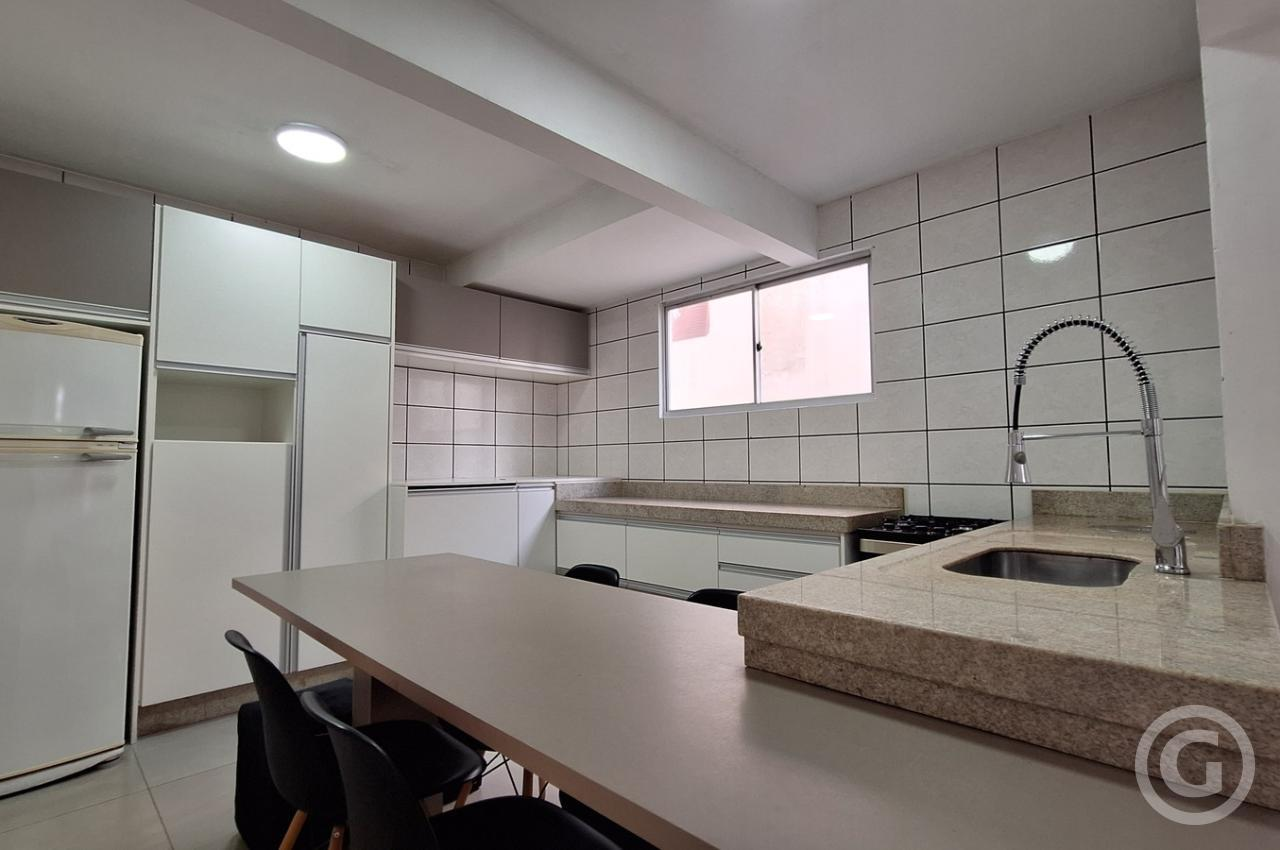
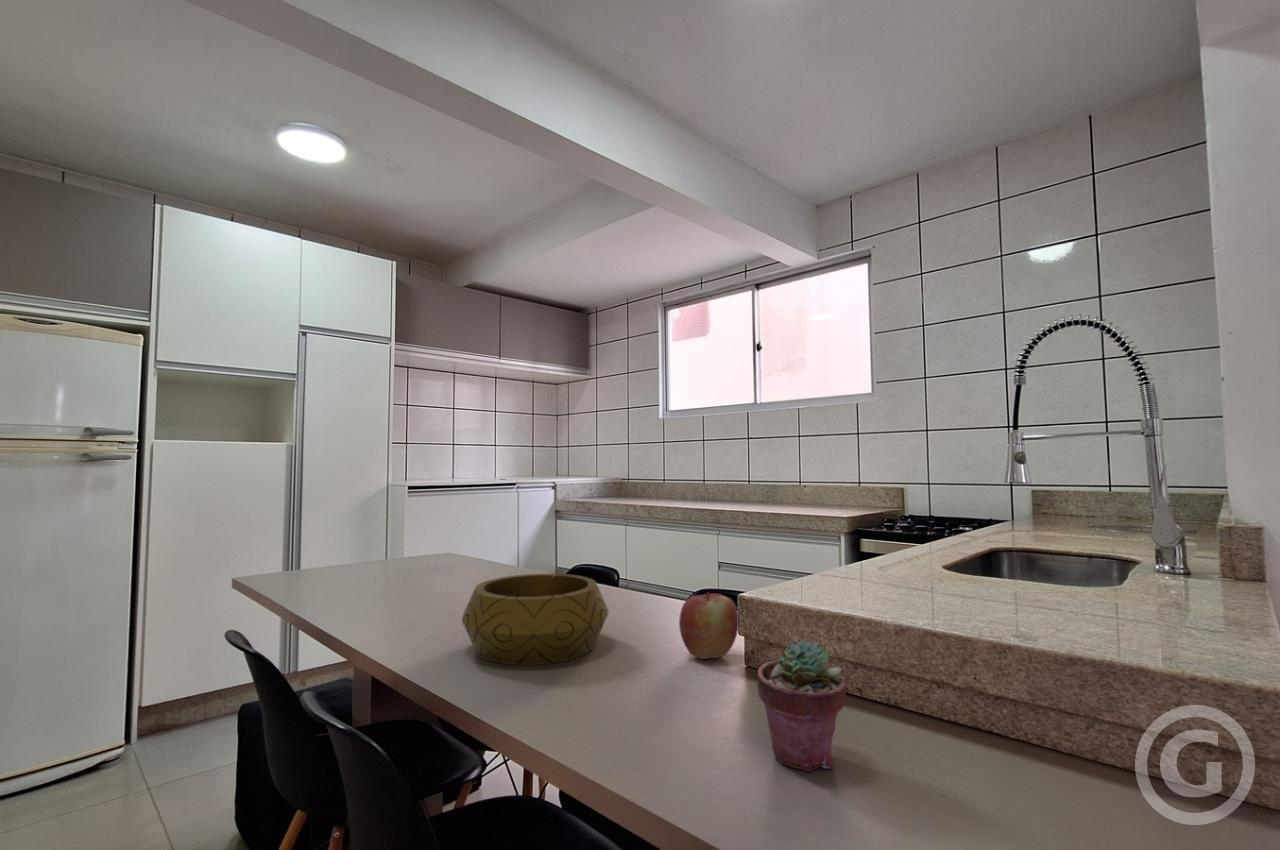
+ decorative bowl [461,573,610,666]
+ apple [678,592,739,660]
+ potted succulent [756,639,847,772]
